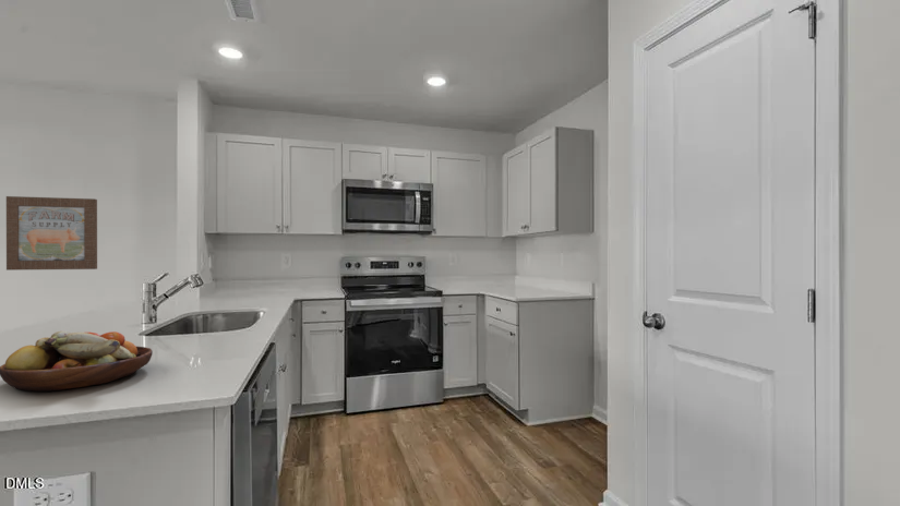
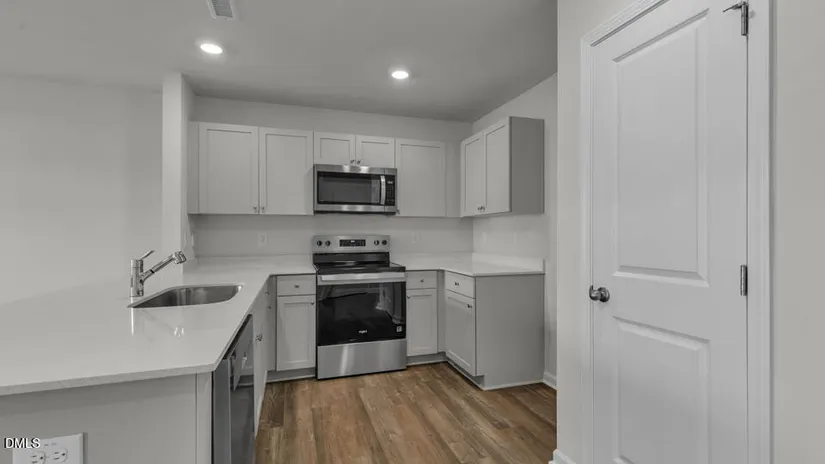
- wall art [5,195,98,272]
- fruit bowl [0,330,154,393]
